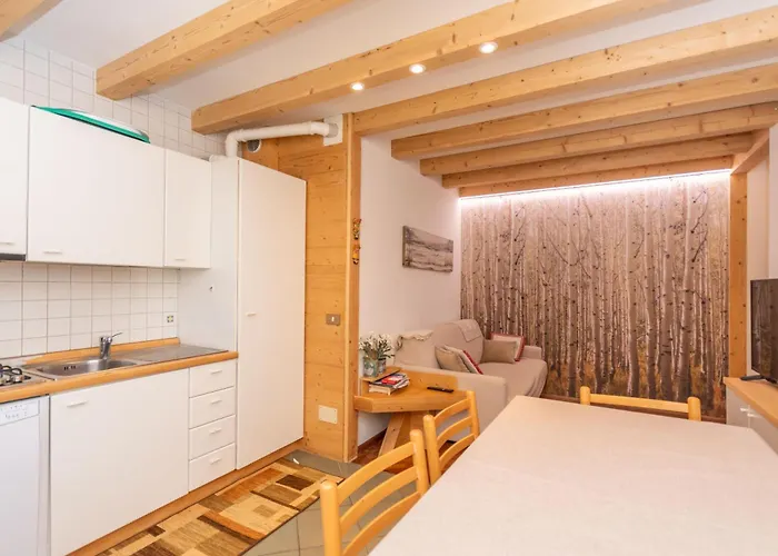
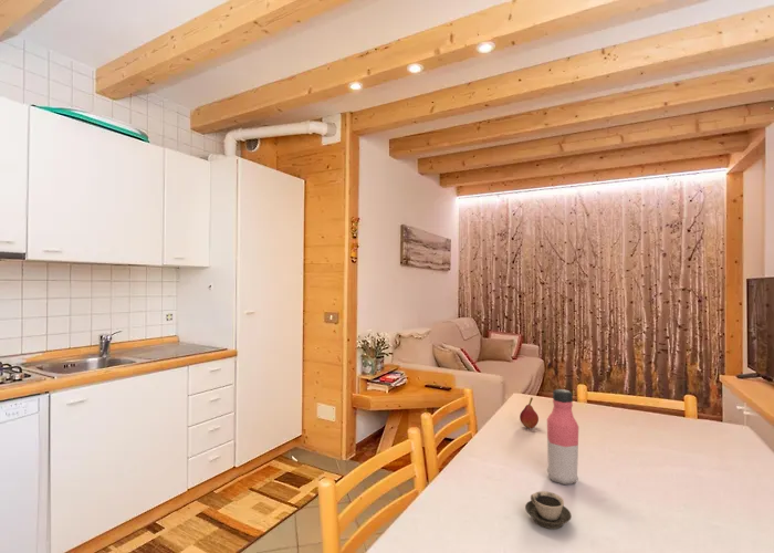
+ water bottle [546,388,579,486]
+ fruit [519,397,540,429]
+ cup [524,490,573,530]
